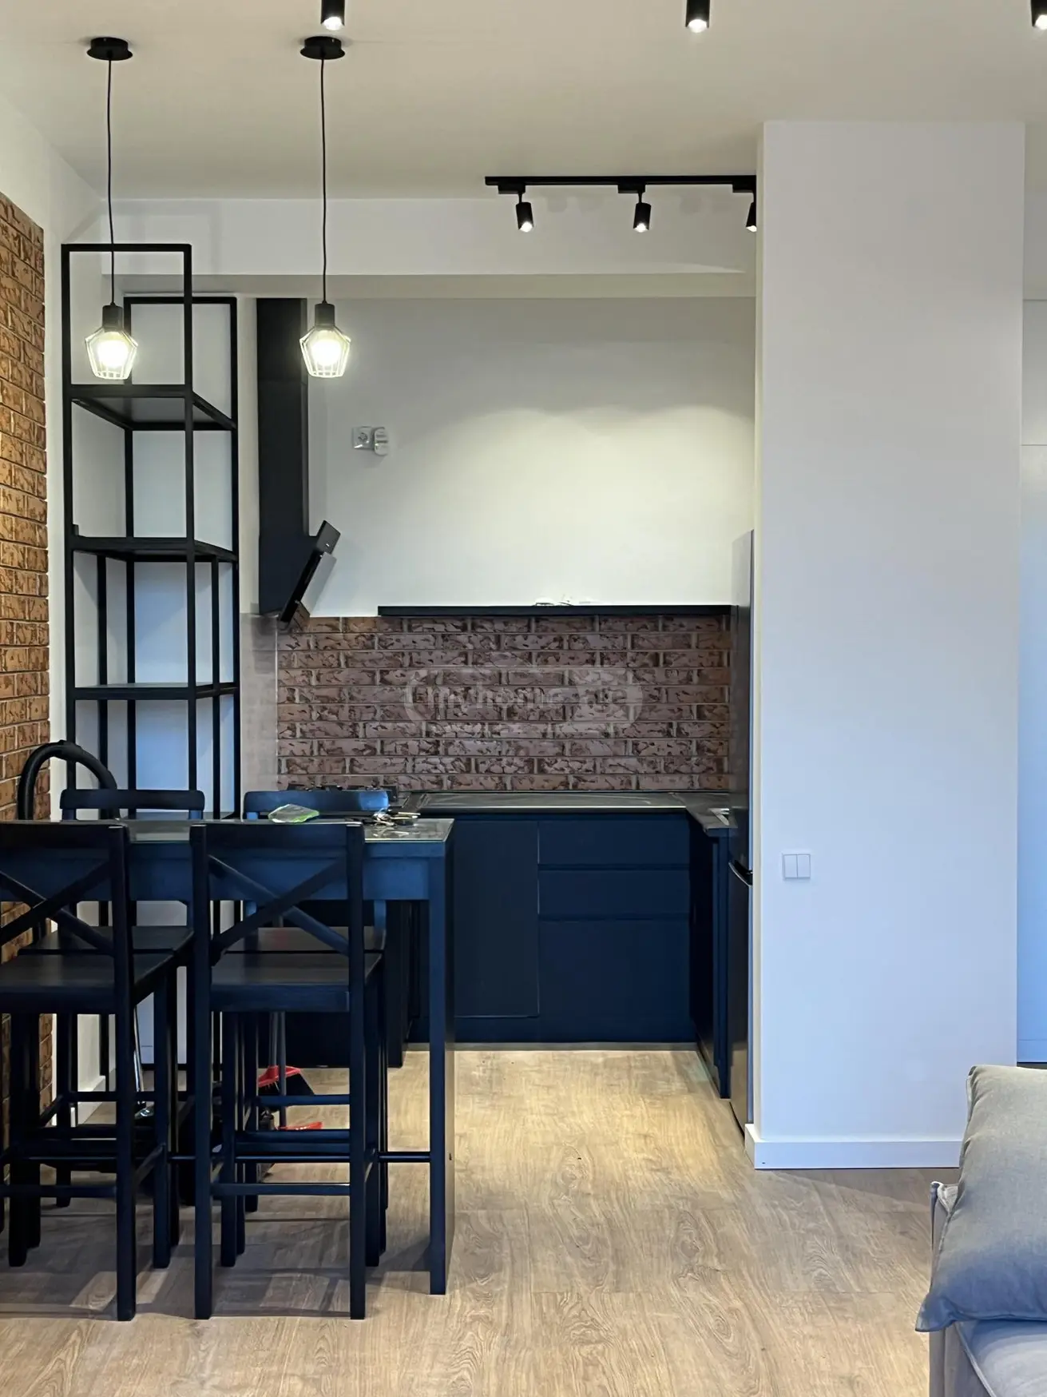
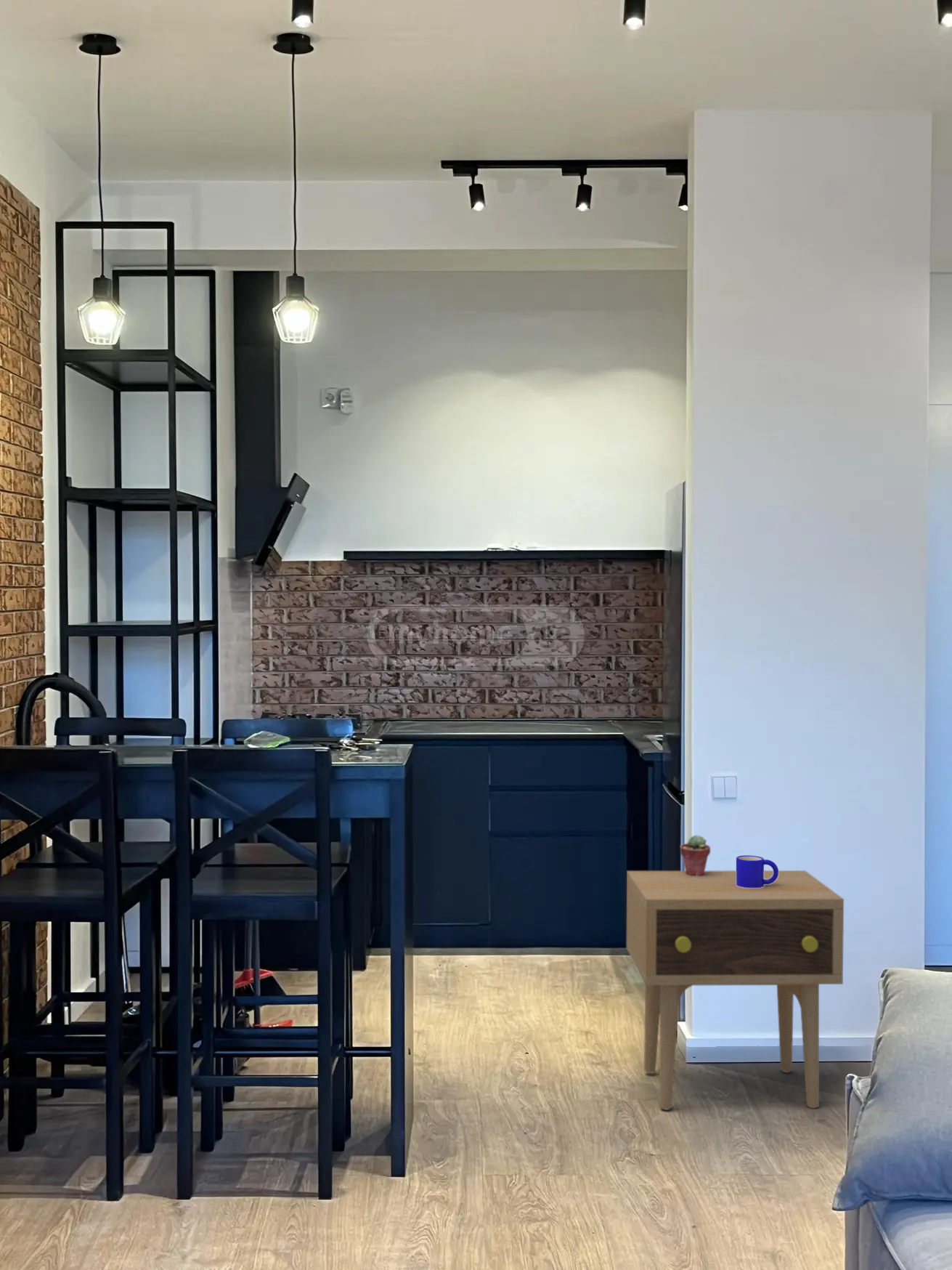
+ side table [626,870,845,1111]
+ mug [736,854,779,888]
+ potted succulent [680,834,711,876]
